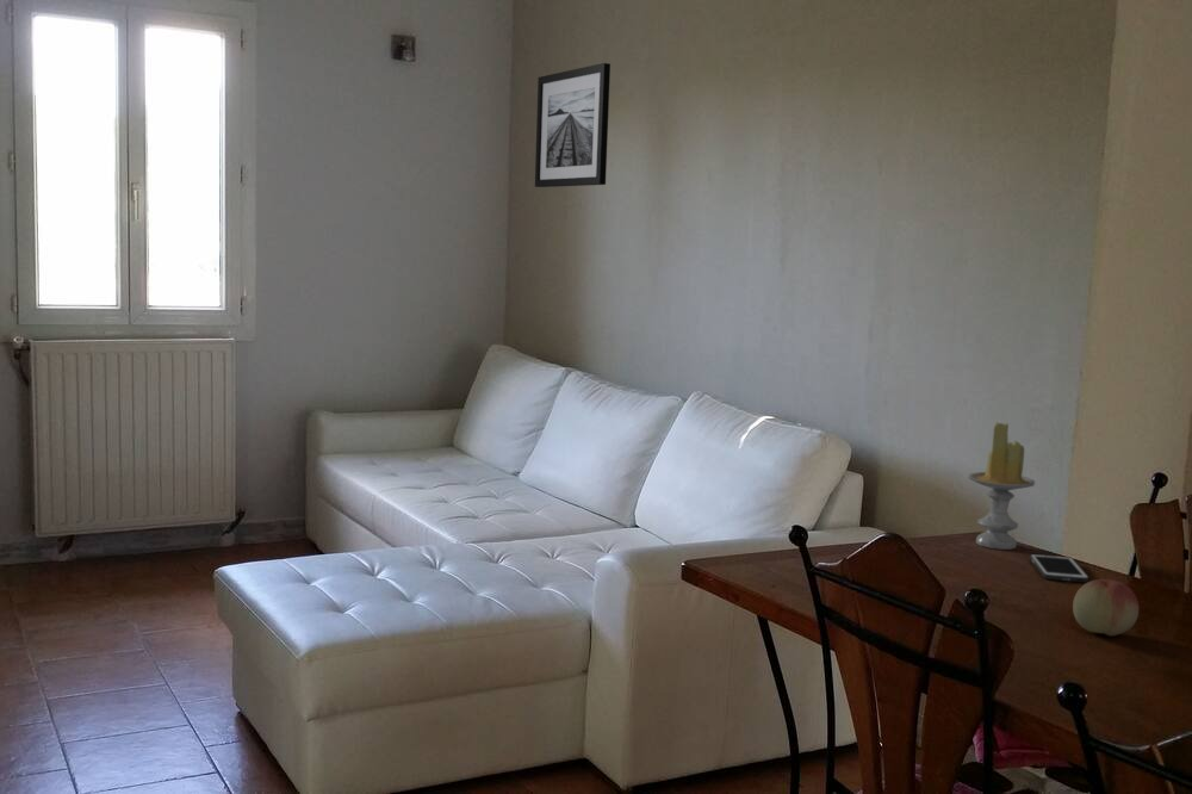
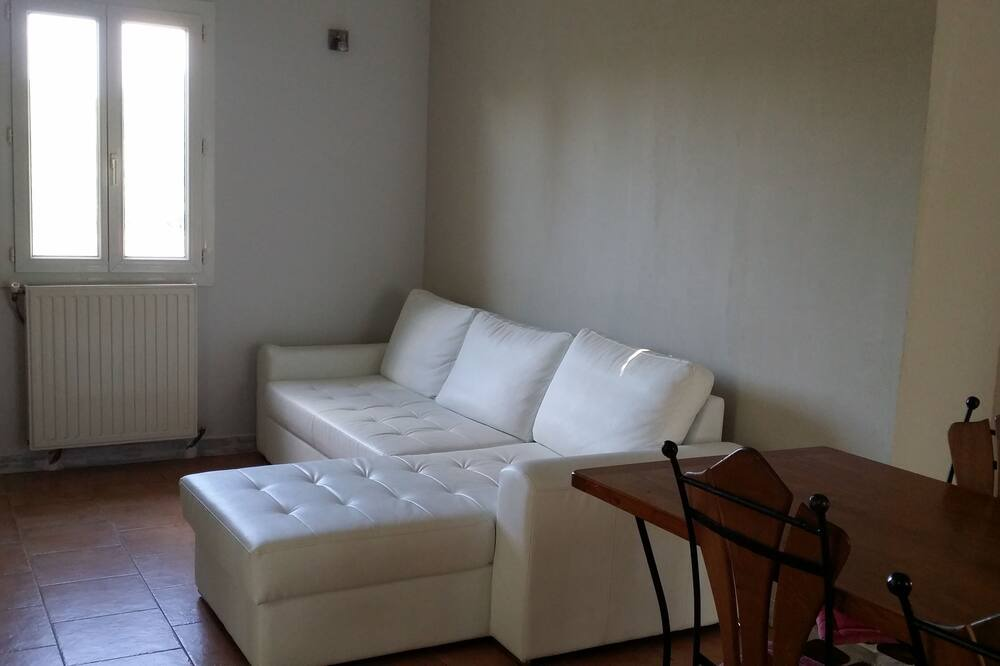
- wall art [534,62,611,188]
- fruit [1072,578,1140,637]
- candle [968,421,1036,551]
- cell phone [1029,553,1089,583]
